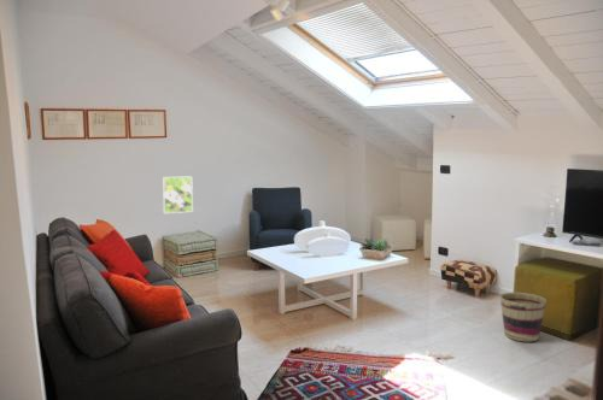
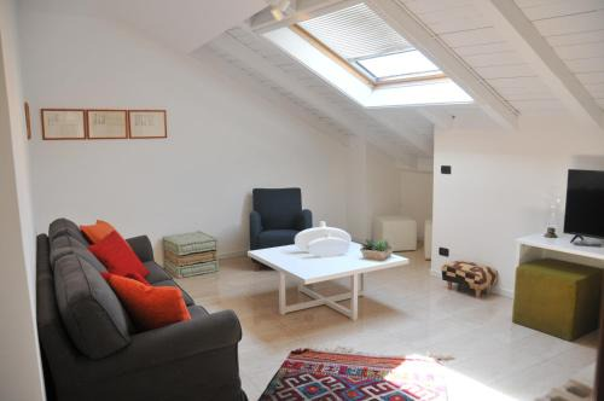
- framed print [162,175,194,214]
- basket [499,292,548,343]
